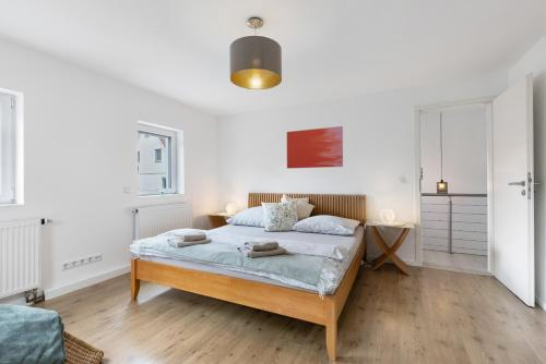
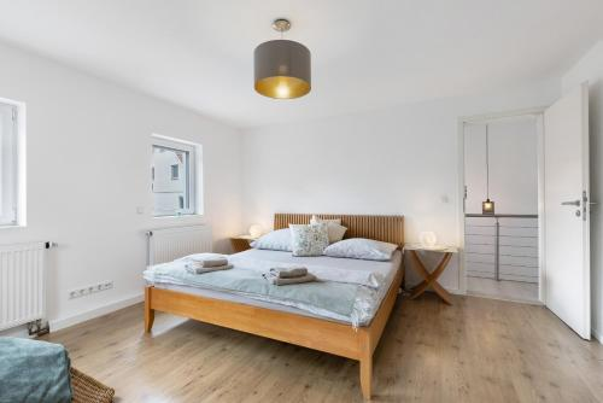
- wall art [286,125,344,170]
